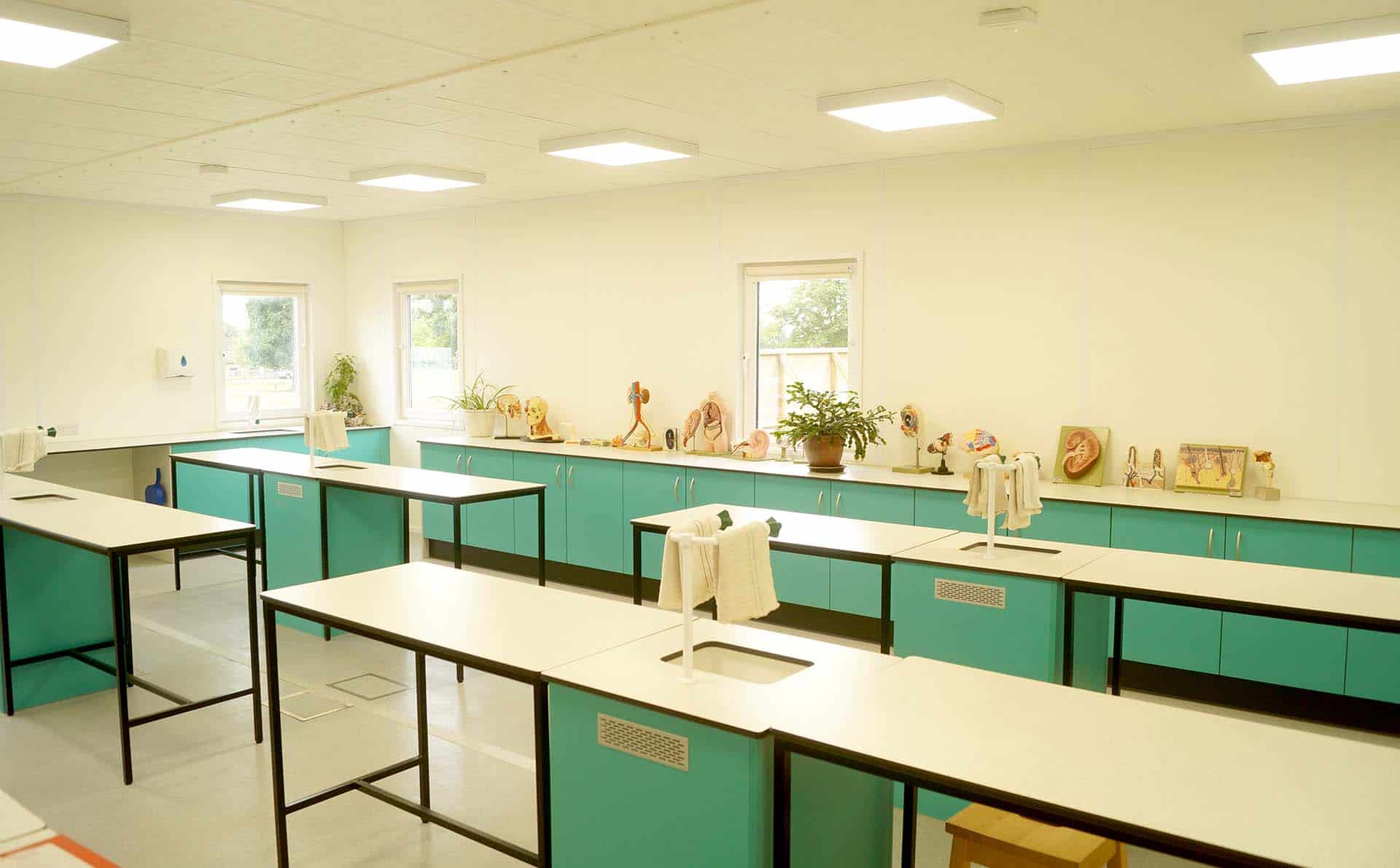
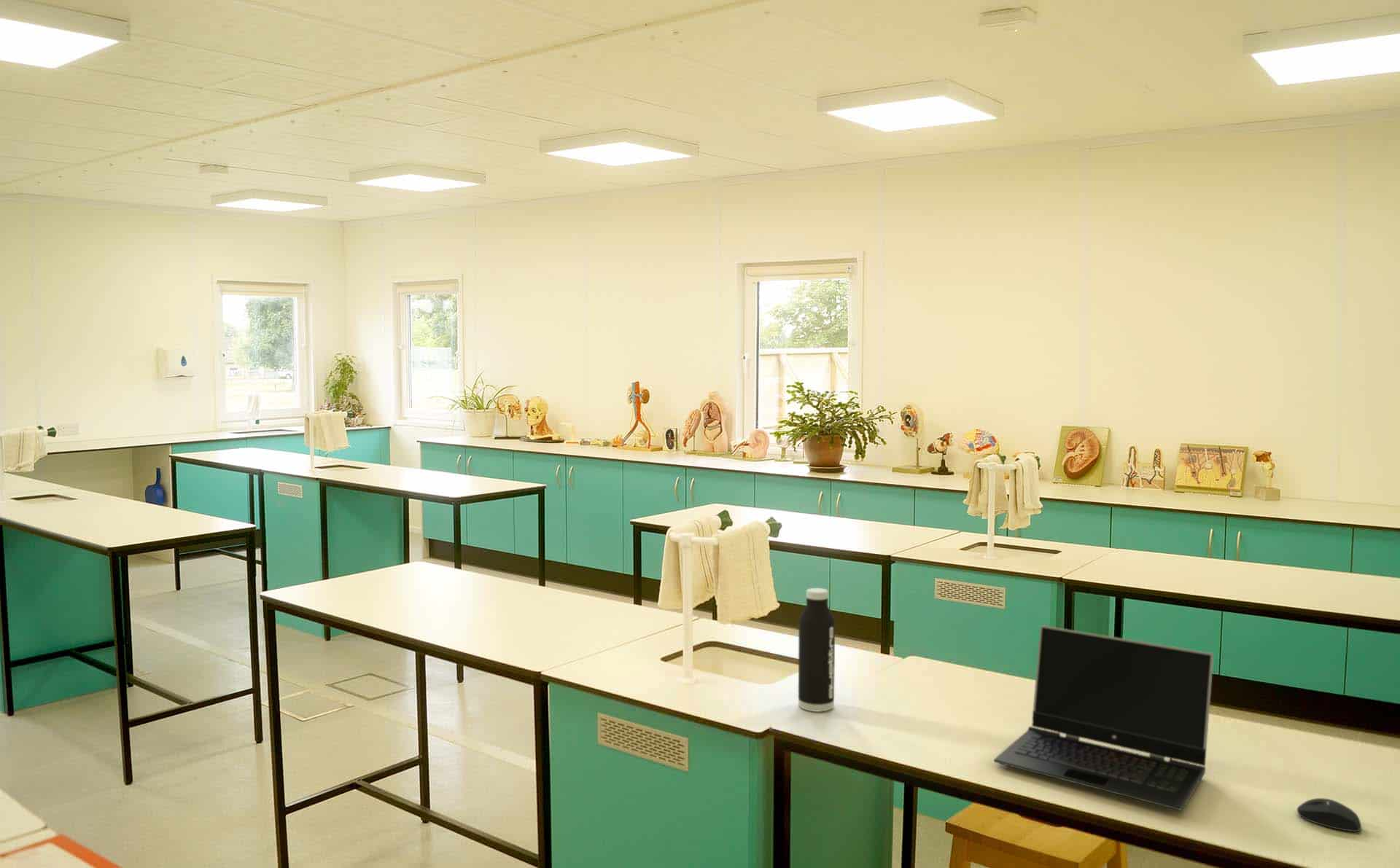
+ water bottle [798,587,836,713]
+ laptop computer [993,625,1214,810]
+ mouse [1296,797,1362,833]
